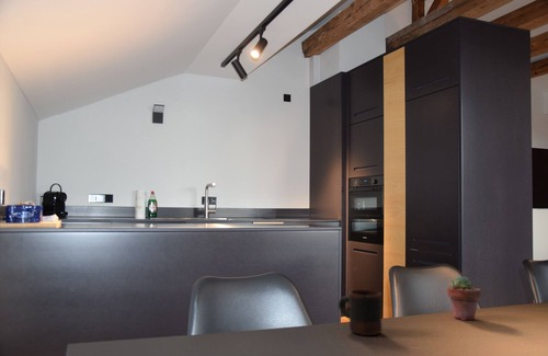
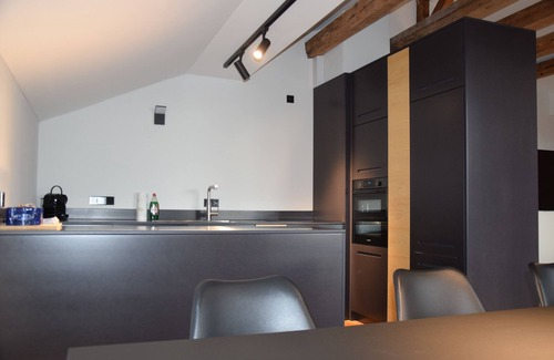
- mug [338,289,383,336]
- potted succulent [446,275,482,321]
